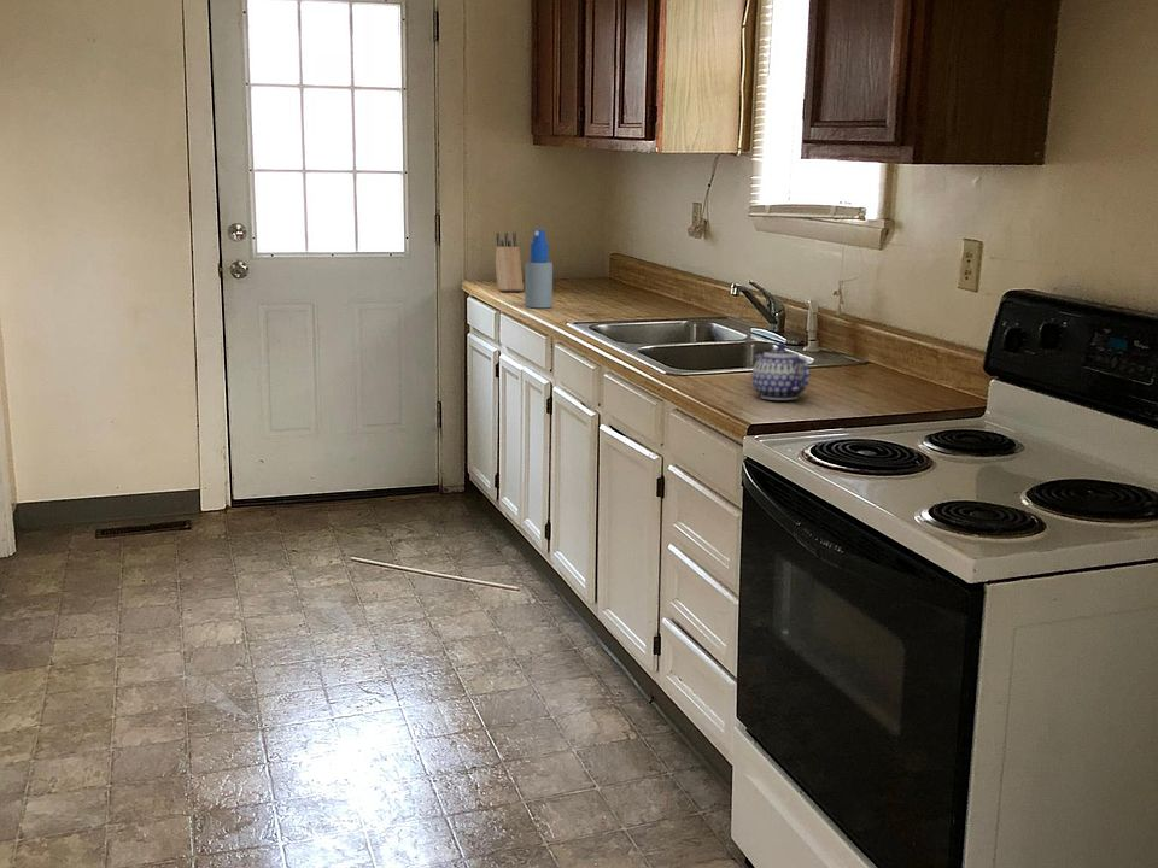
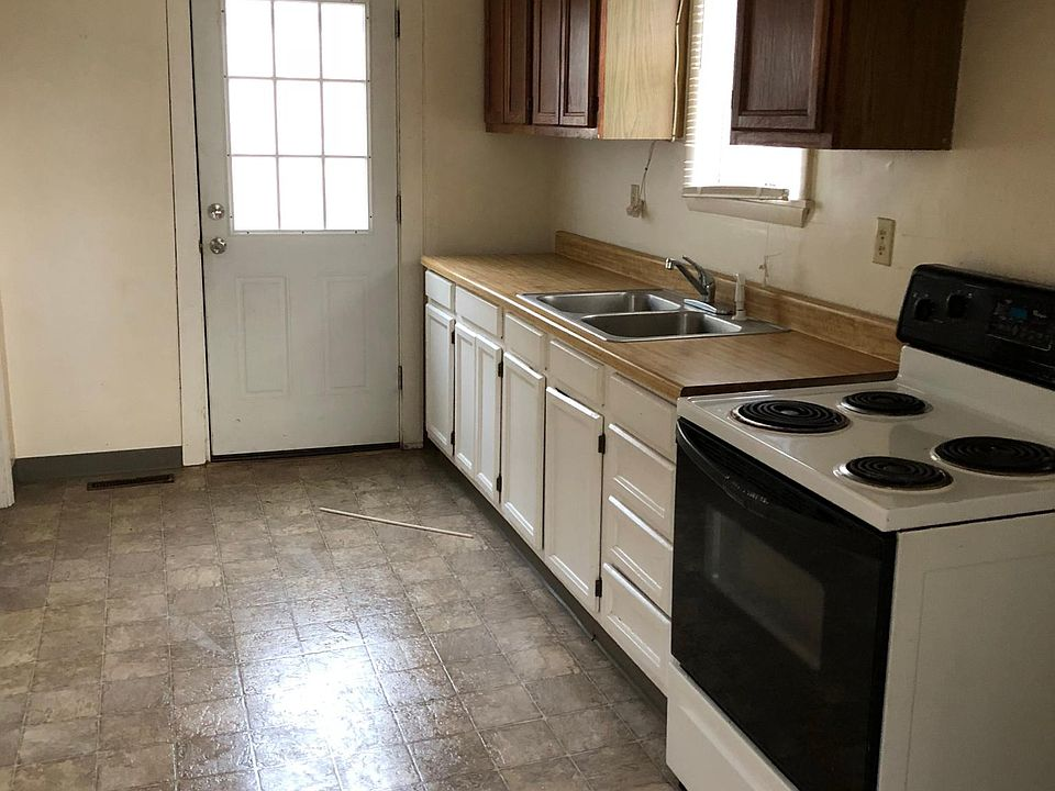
- knife block [495,231,525,292]
- spray bottle [524,229,554,309]
- teapot [750,342,811,401]
